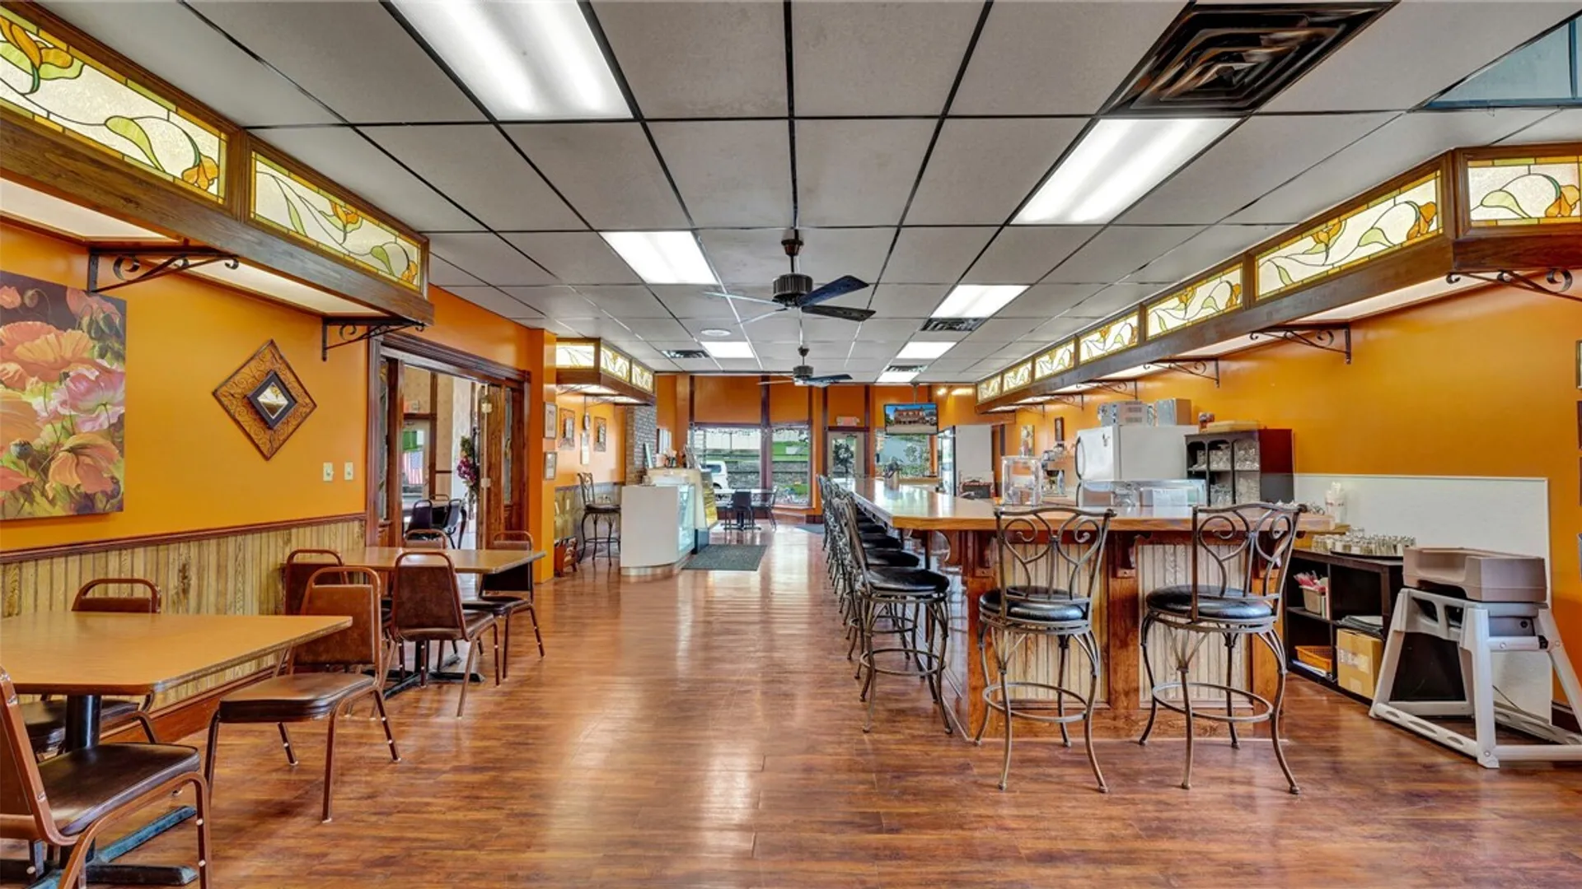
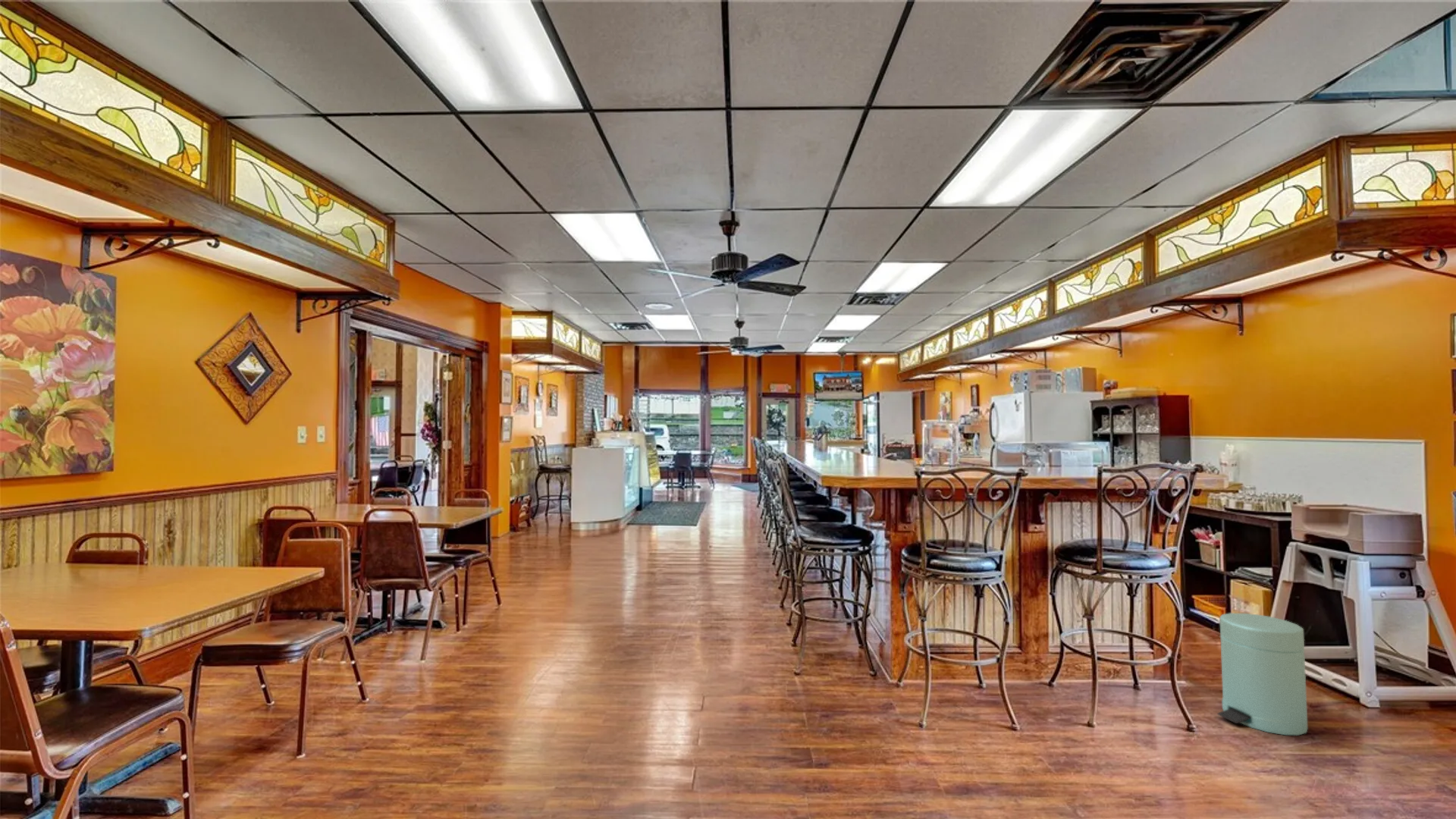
+ trash can [1217,612,1309,736]
